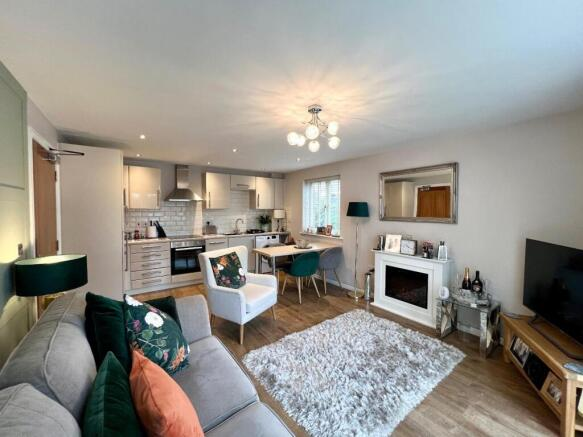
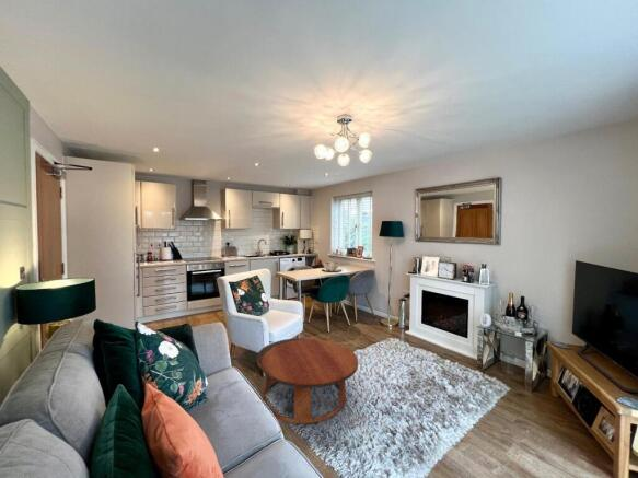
+ coffee table [256,337,359,424]
